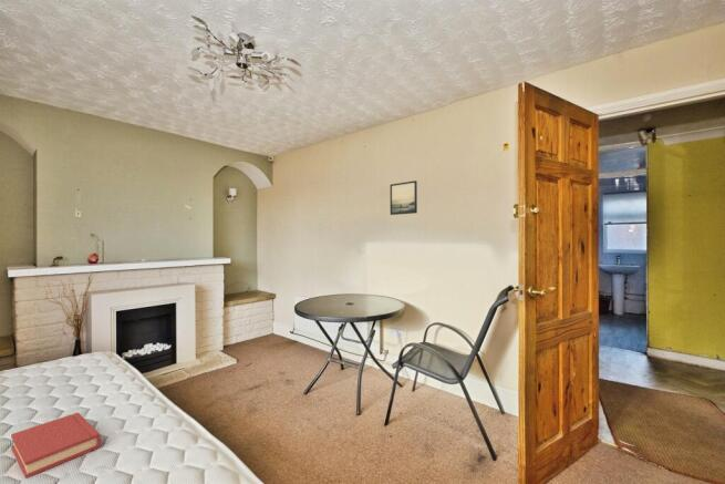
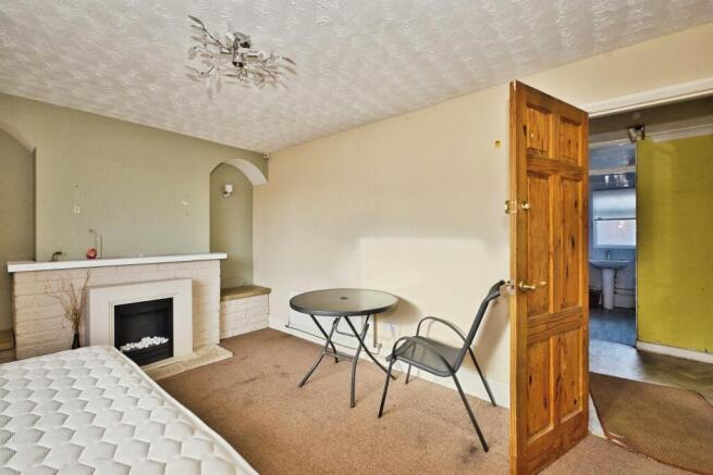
- hardback book [10,412,102,480]
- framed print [390,179,418,216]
